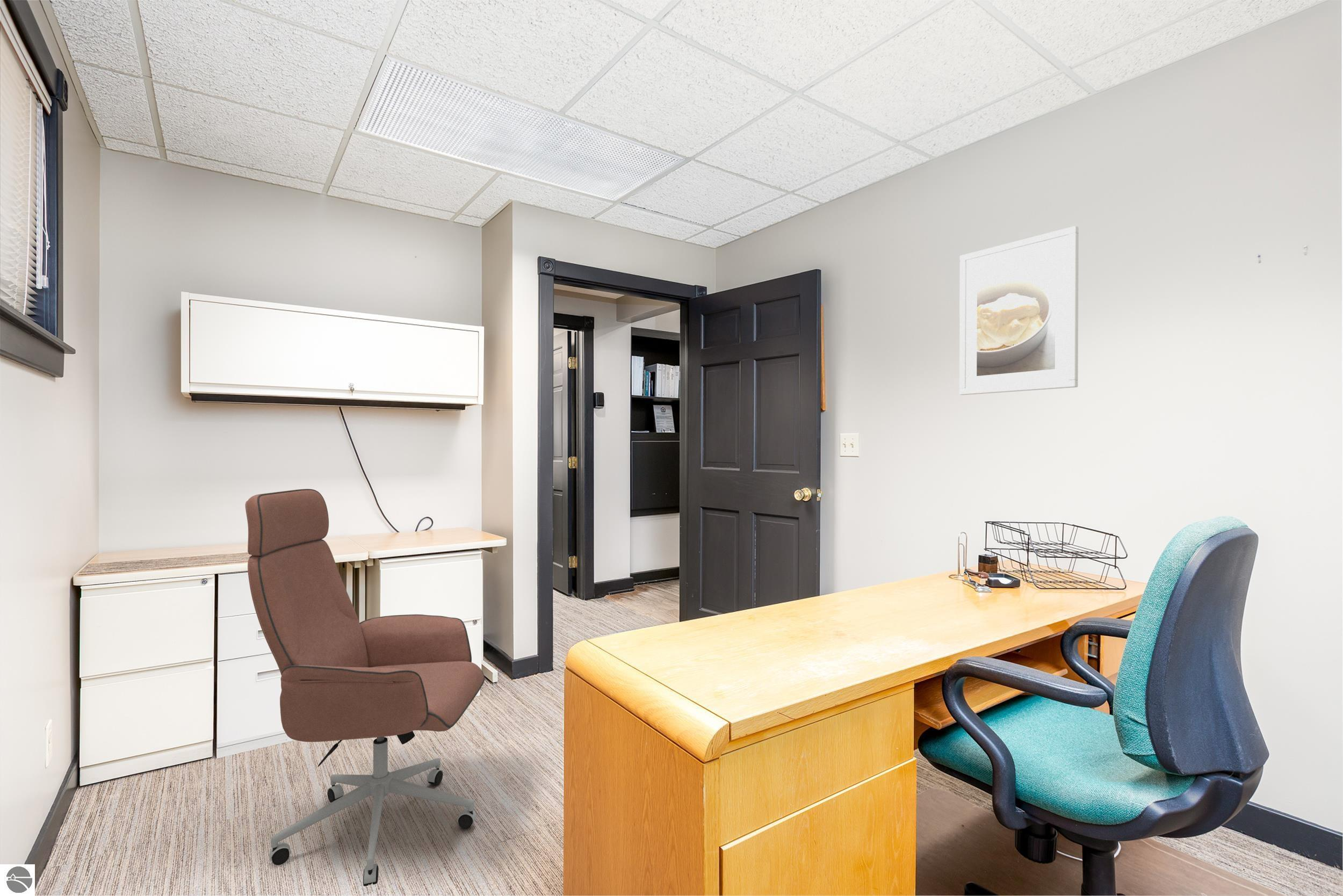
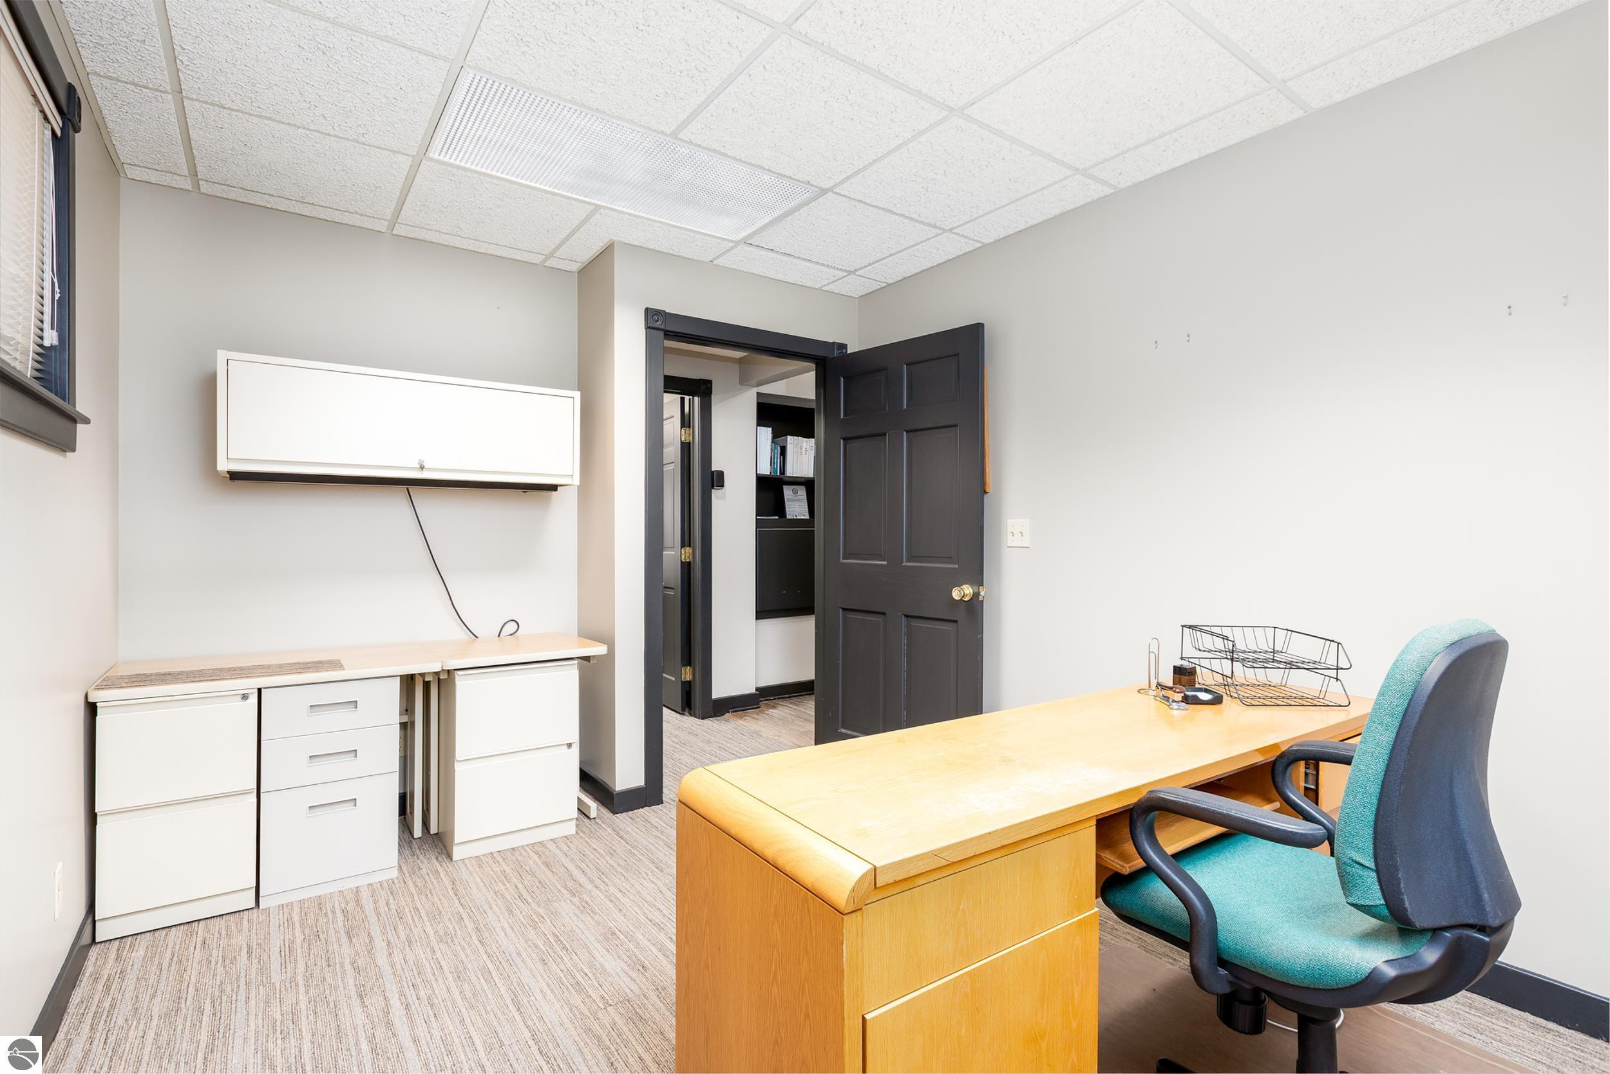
- office chair [244,488,485,887]
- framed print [959,226,1079,395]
